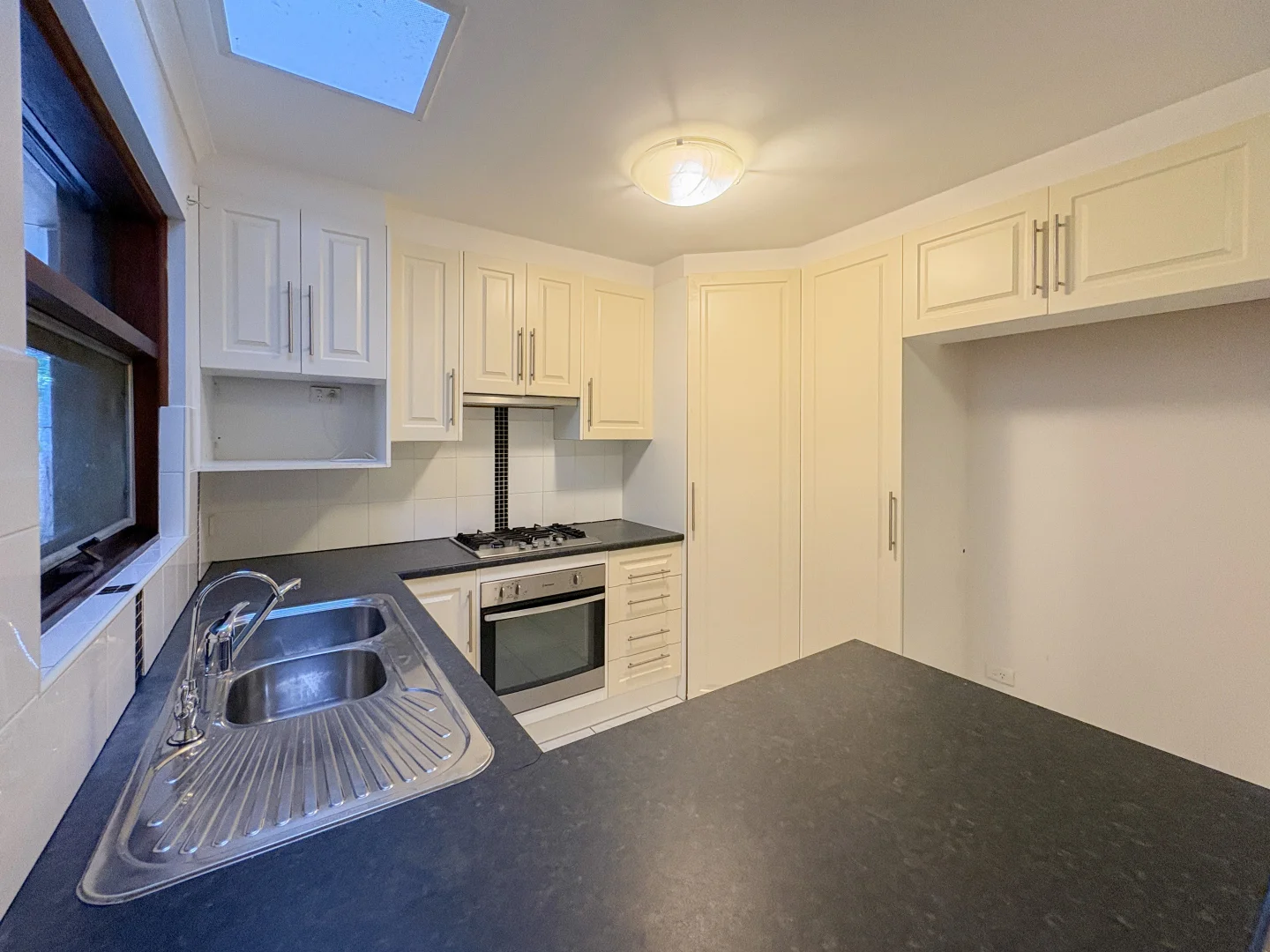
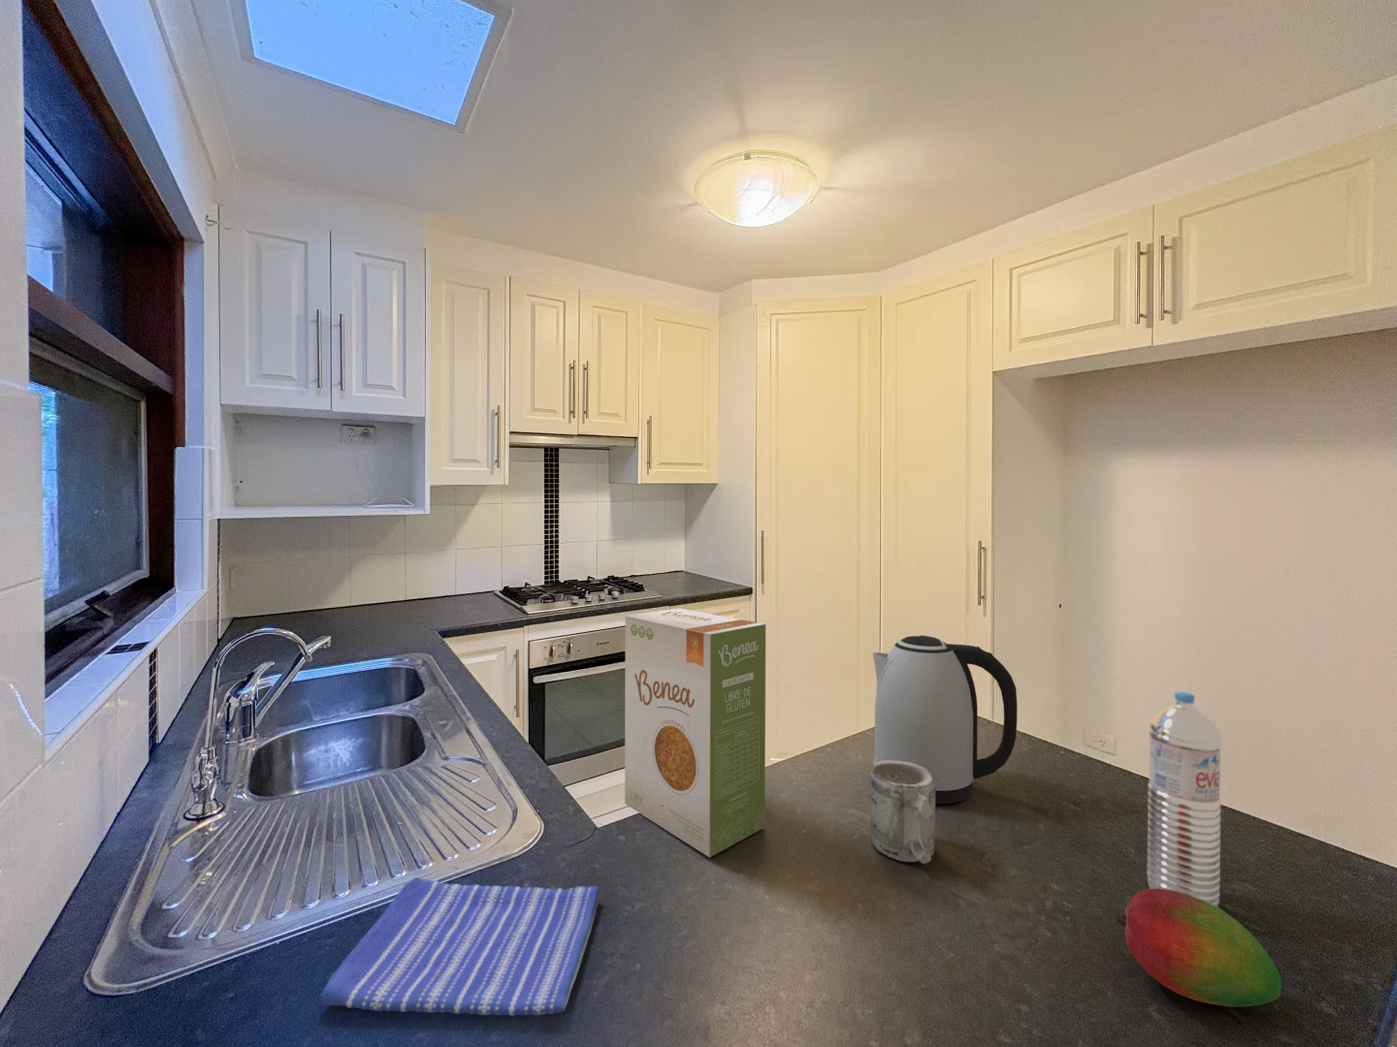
+ dish towel [318,877,600,1016]
+ water bottle [1146,691,1223,907]
+ food box [624,608,767,858]
+ kettle [872,633,1018,805]
+ fruit [1116,888,1283,1009]
+ mug [869,760,936,864]
